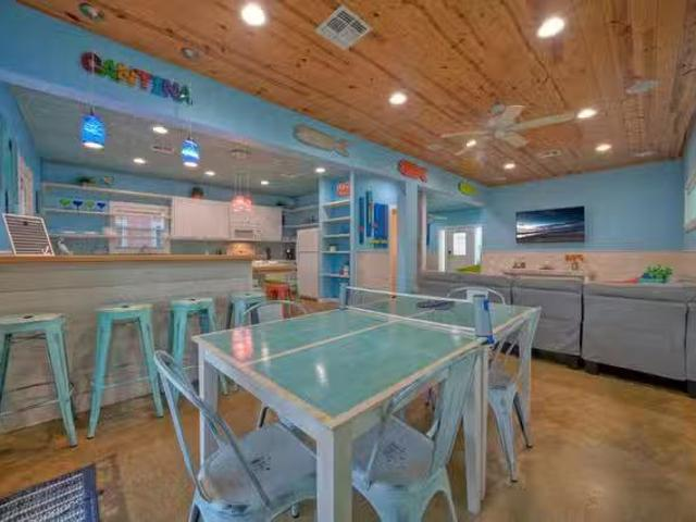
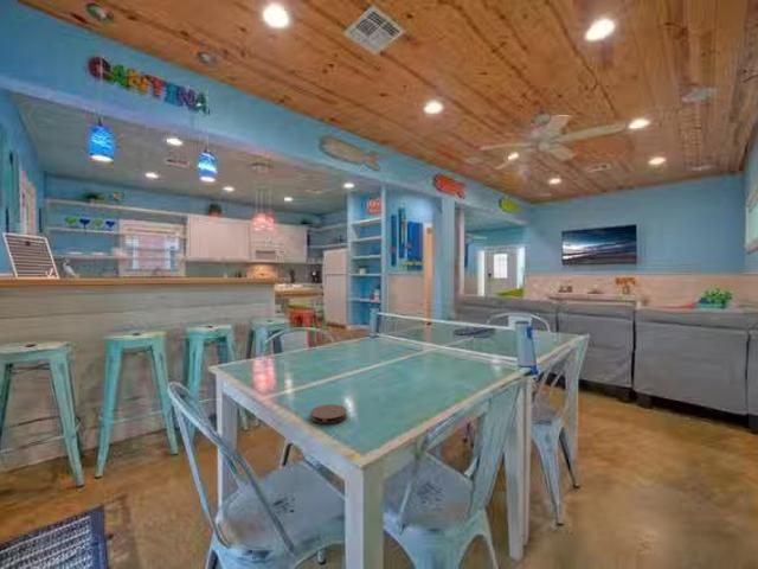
+ coaster [309,403,348,424]
